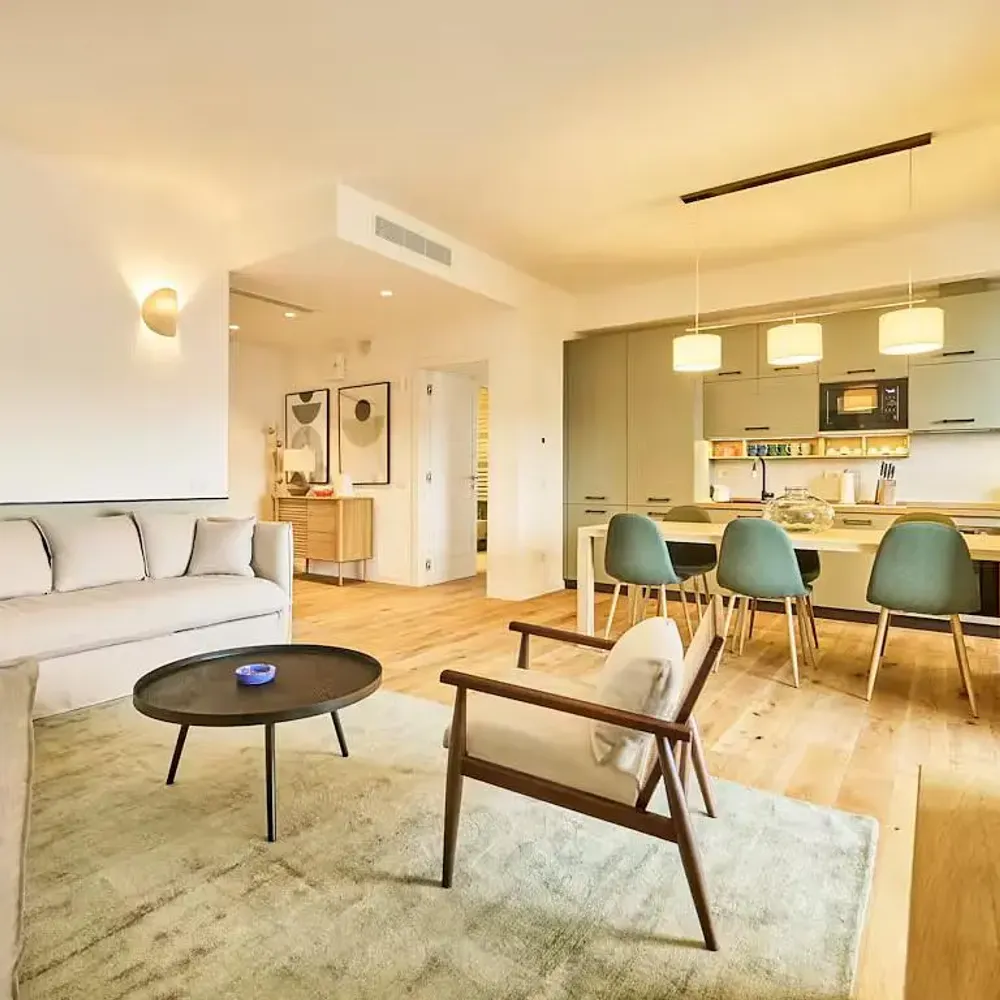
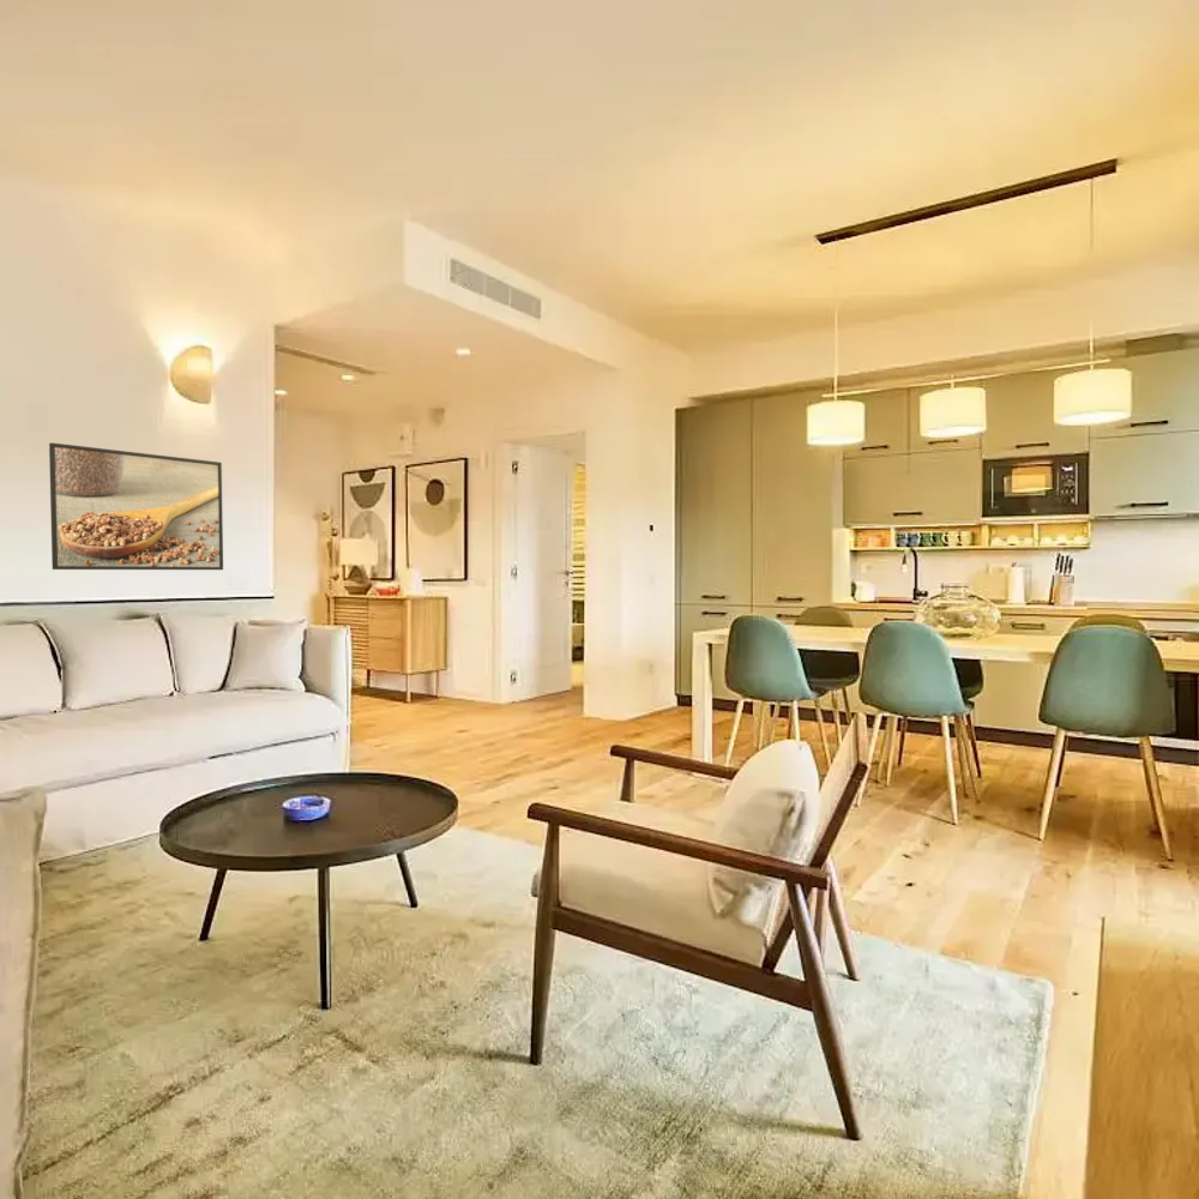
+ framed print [48,441,224,571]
